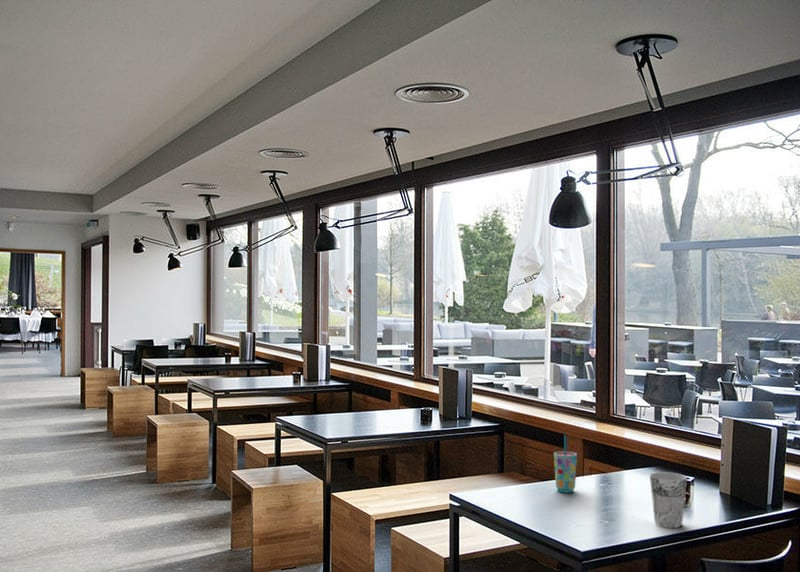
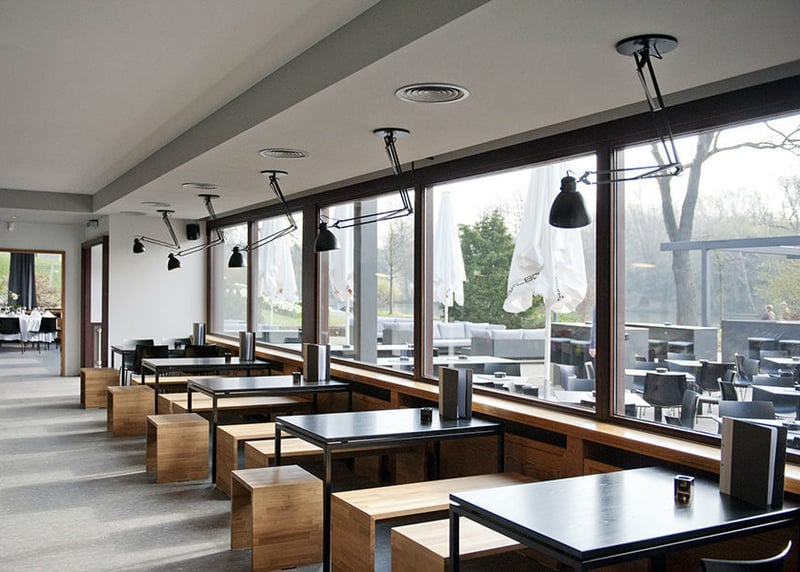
- cup [553,434,578,494]
- cup [649,471,688,529]
